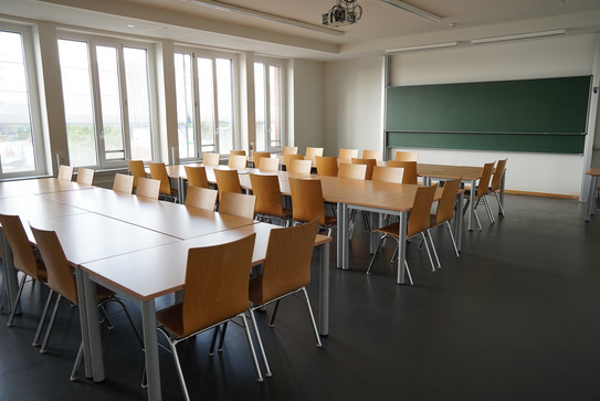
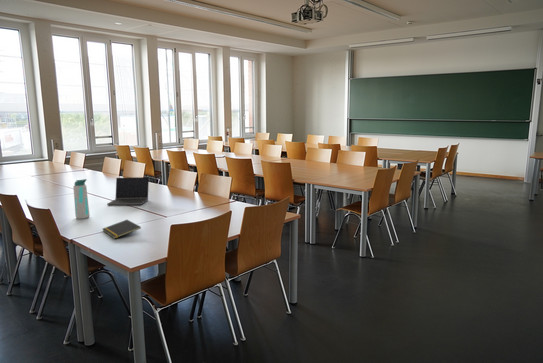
+ notepad [102,219,142,240]
+ water bottle [72,178,91,220]
+ laptop computer [106,176,150,206]
